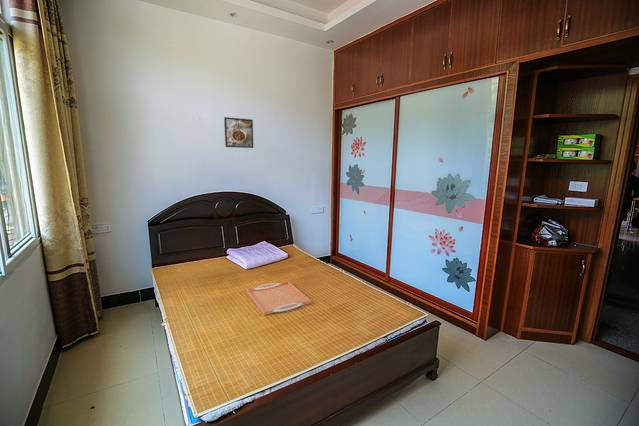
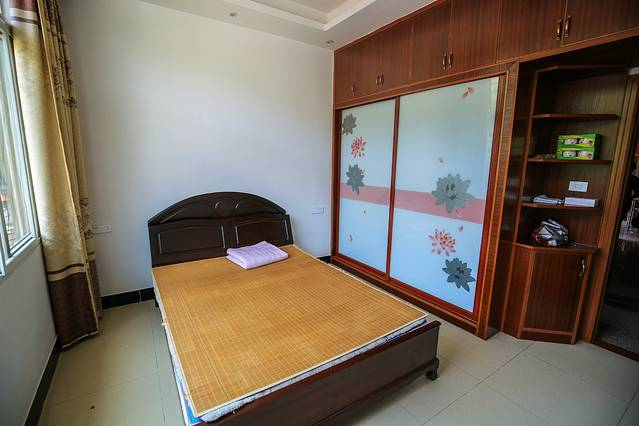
- serving tray [246,280,312,316]
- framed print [223,116,254,149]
